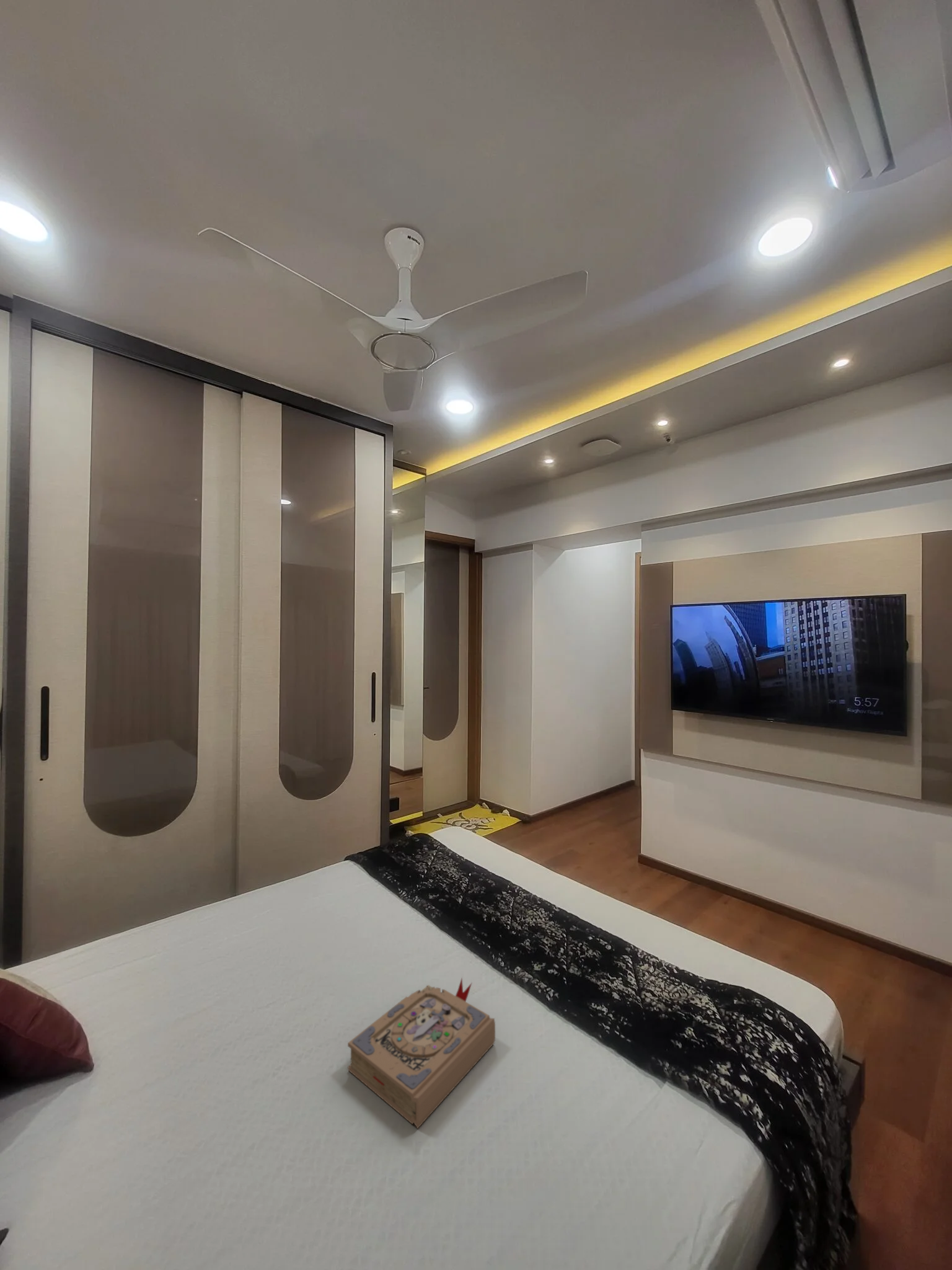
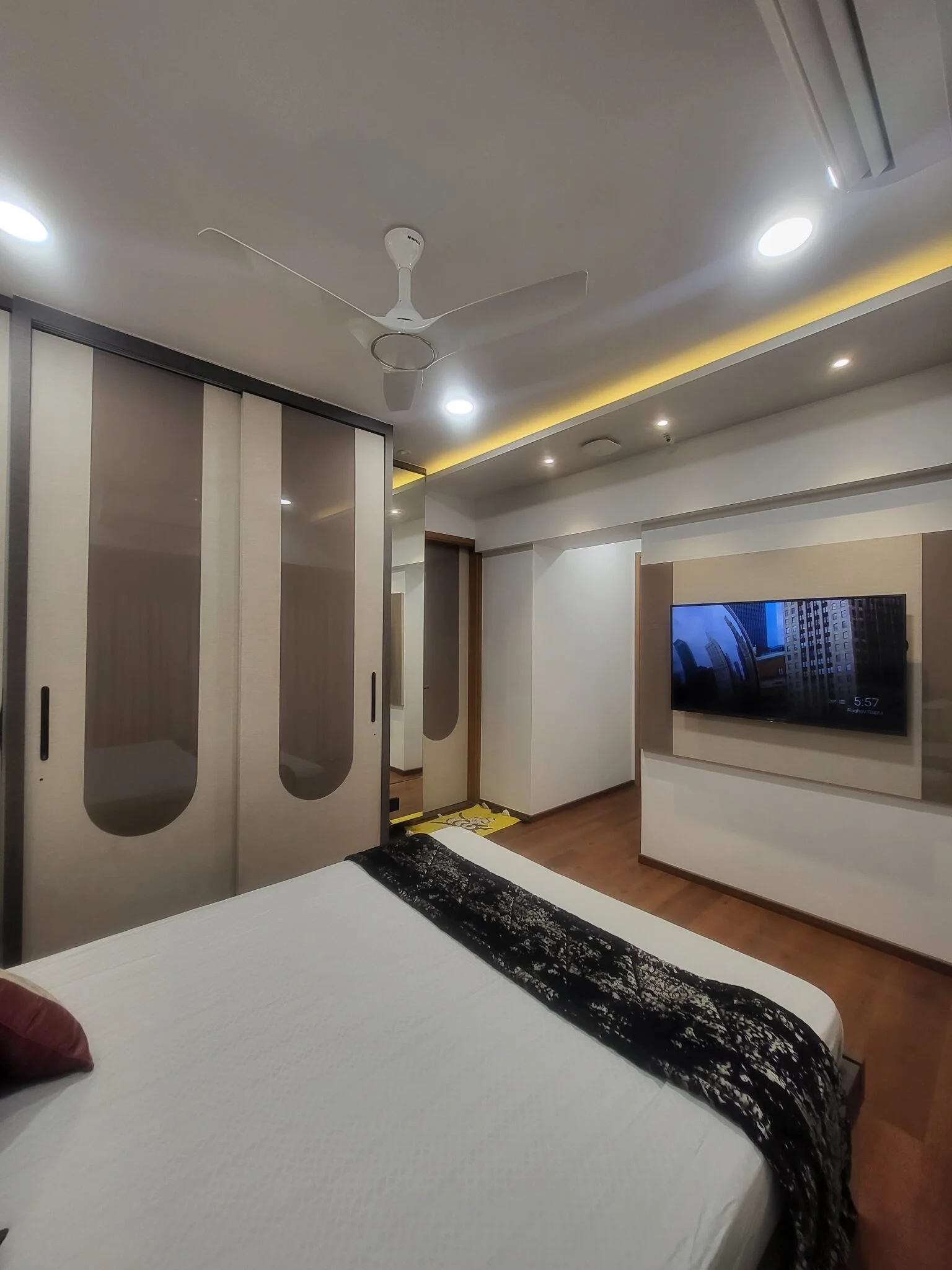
- book [347,976,496,1129]
